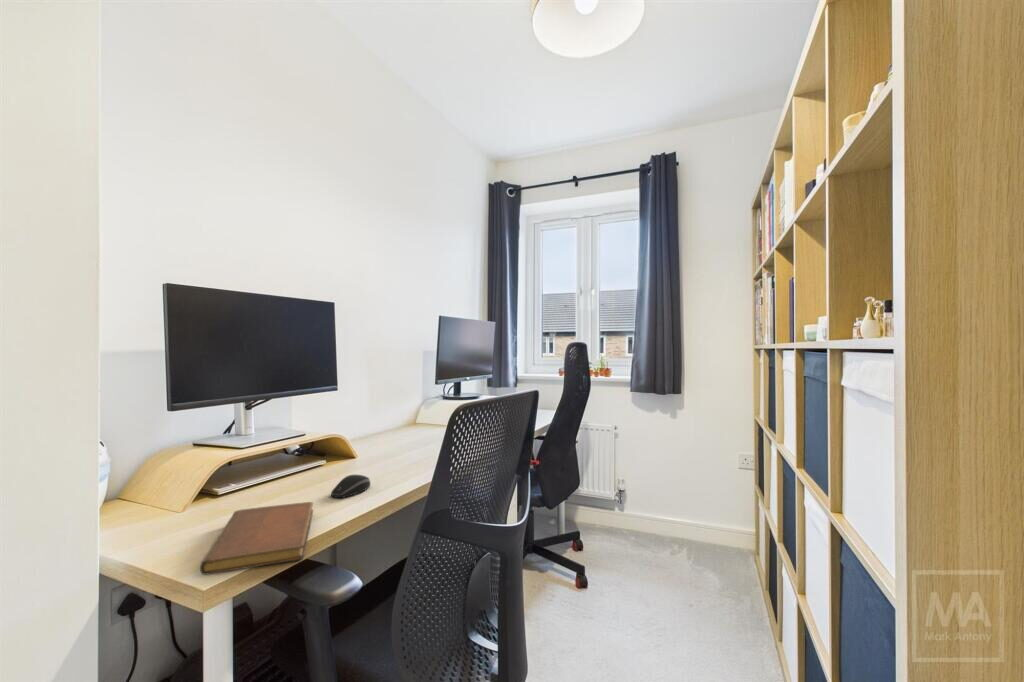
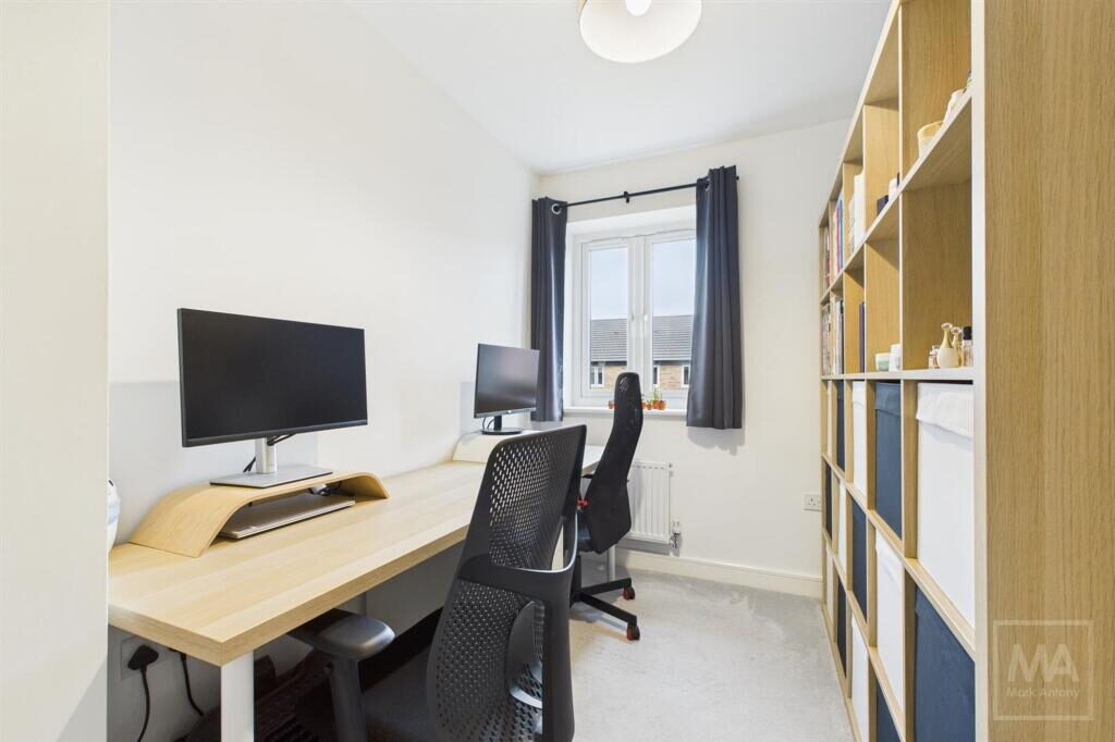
- notebook [199,501,314,576]
- computer mouse [330,474,371,499]
